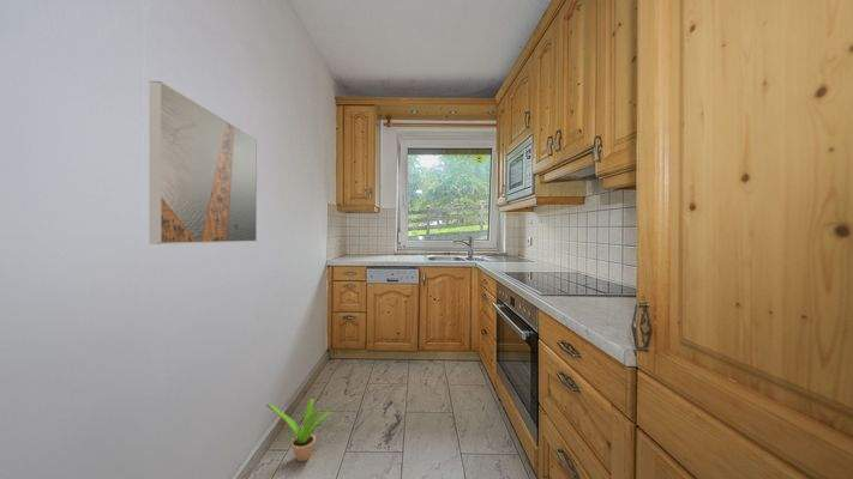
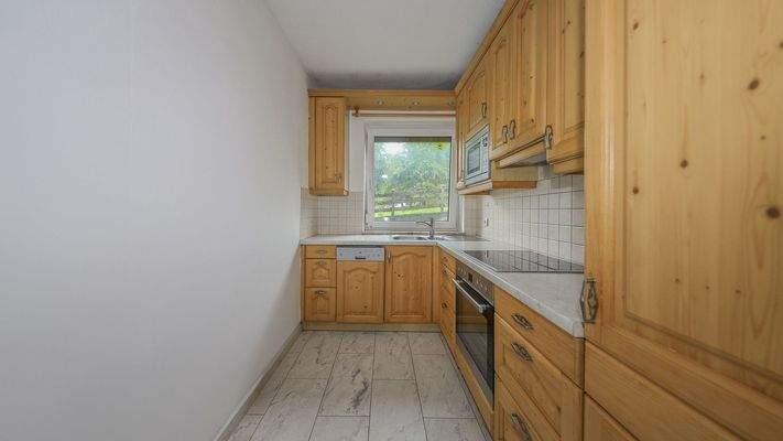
- potted plant [265,398,332,462]
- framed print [148,80,258,245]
